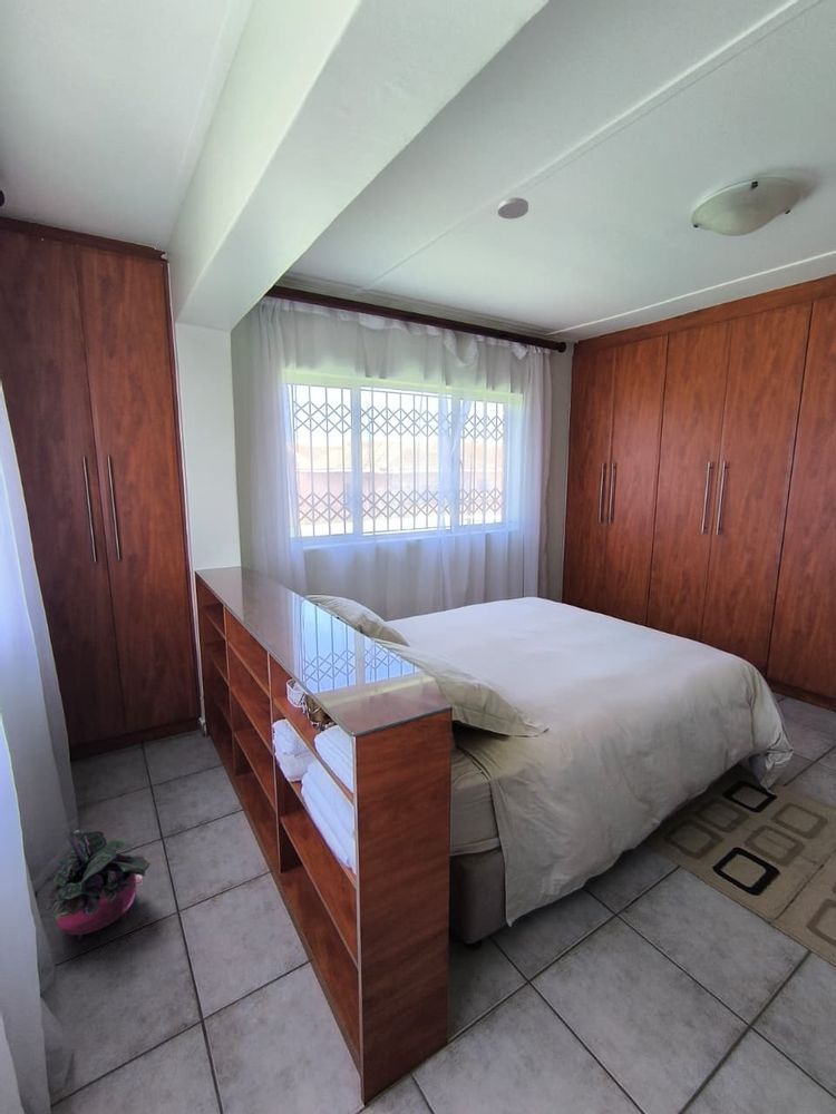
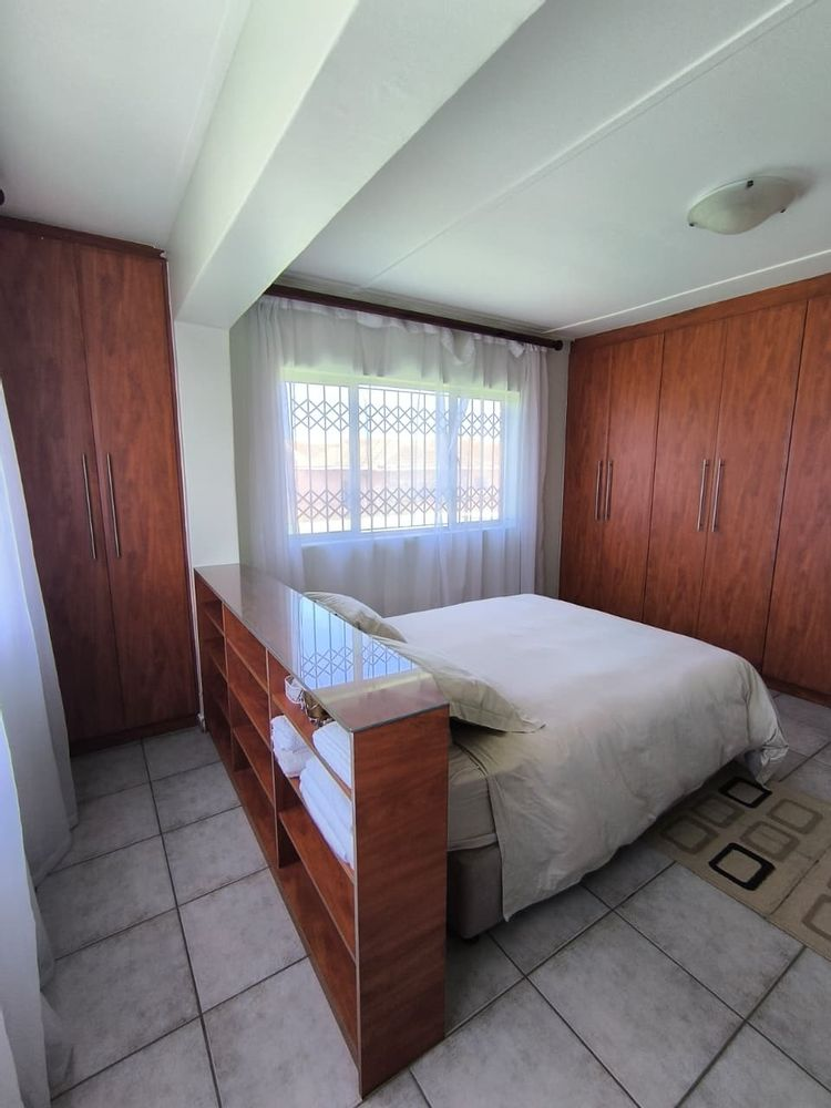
- potted plant [43,828,152,941]
- smoke detector [497,197,529,219]
